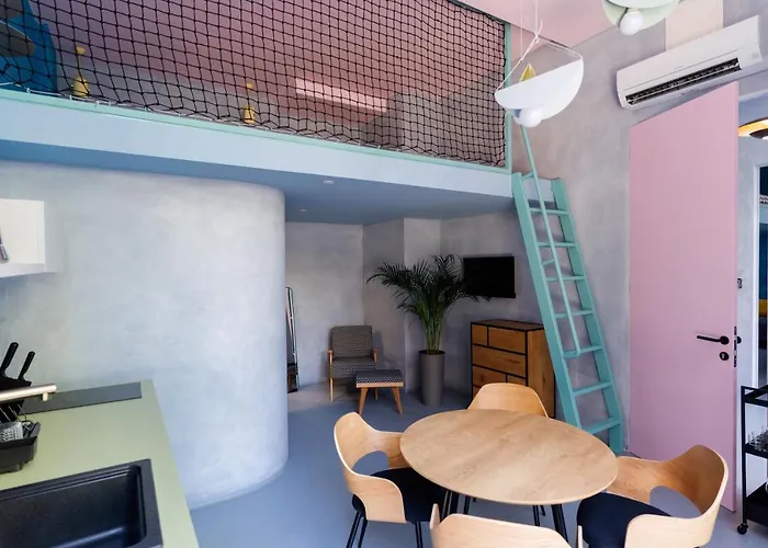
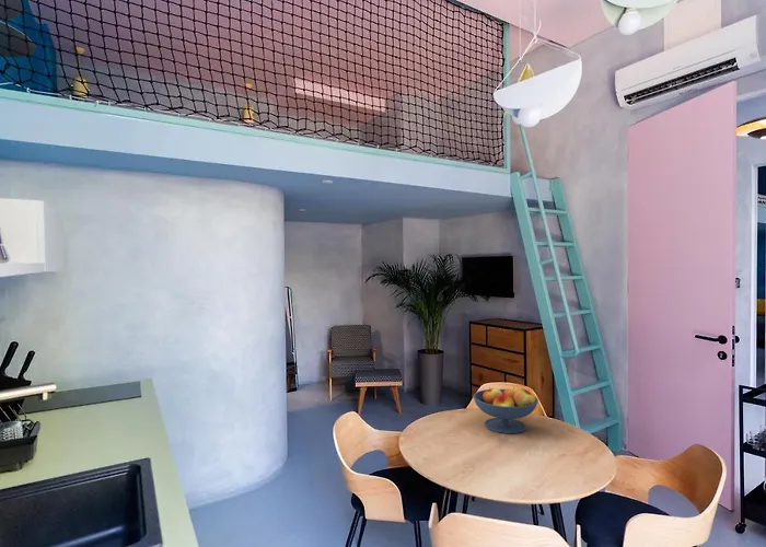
+ fruit bowl [472,386,539,434]
